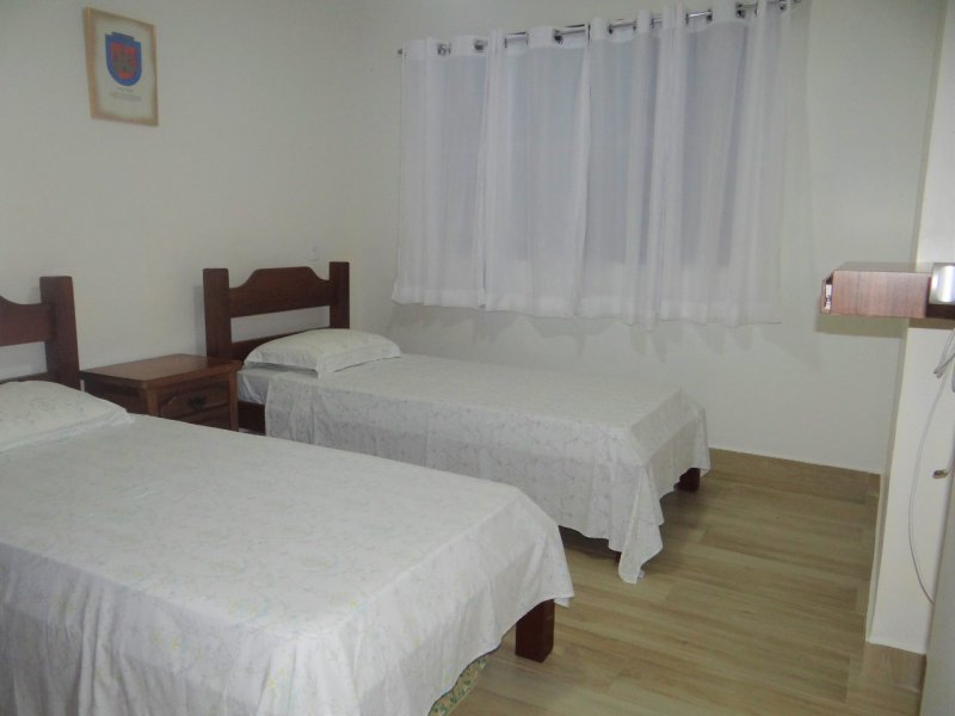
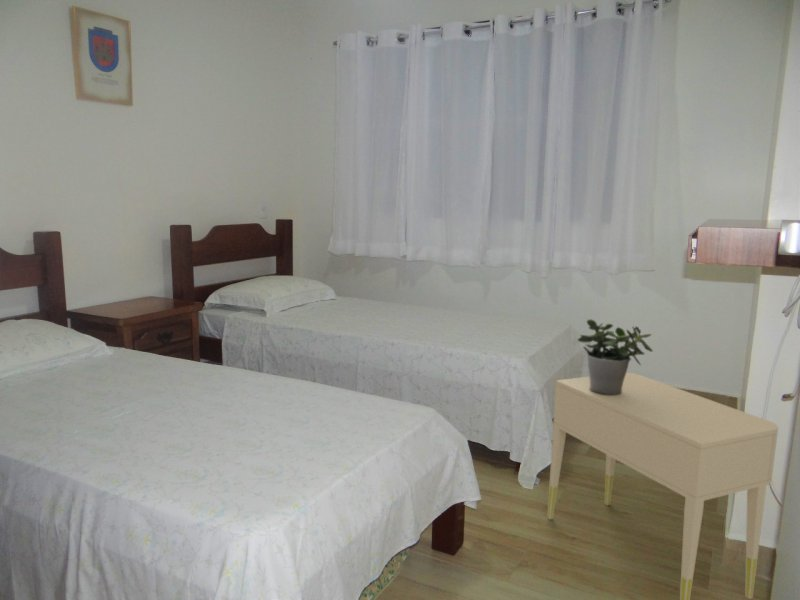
+ potted plant [577,318,654,395]
+ nightstand [546,372,779,600]
